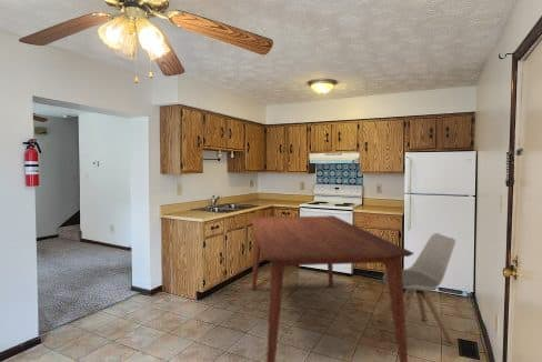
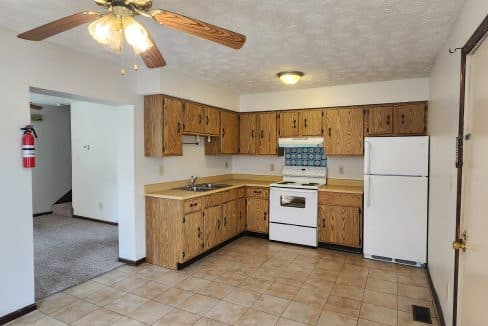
- dining table [250,214,415,362]
- chair [377,232,456,344]
